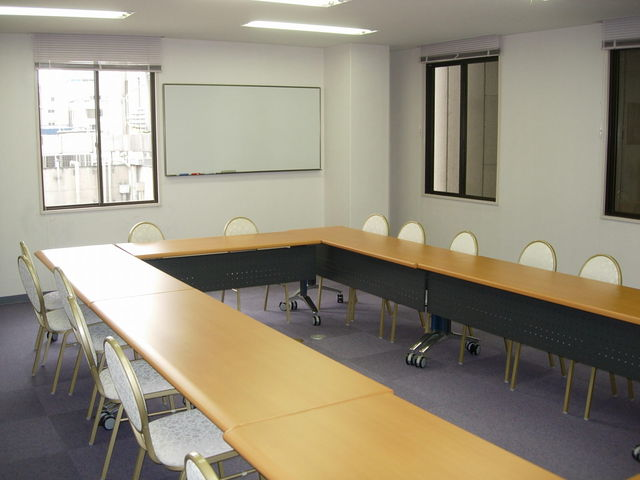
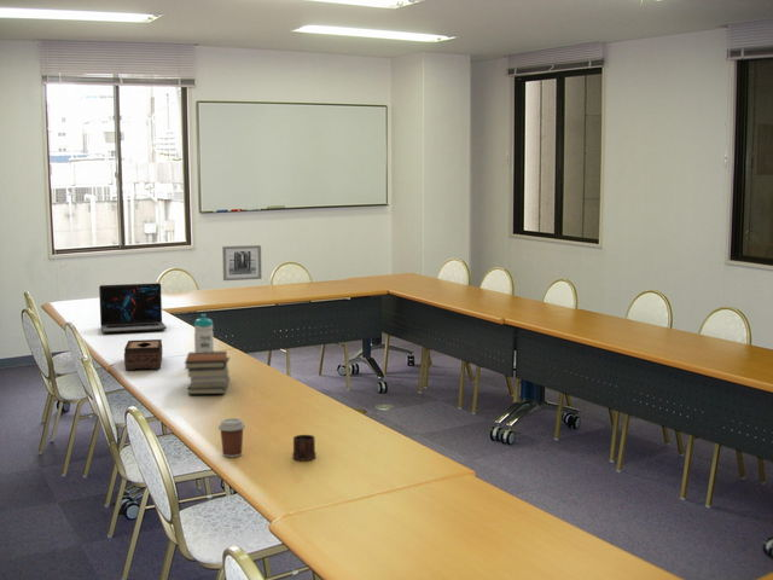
+ book stack [184,350,231,395]
+ tissue box [123,338,164,371]
+ water bottle [193,313,215,352]
+ coffee cup [217,417,246,458]
+ mug [291,434,316,462]
+ wall art [221,244,262,282]
+ laptop [98,283,168,334]
